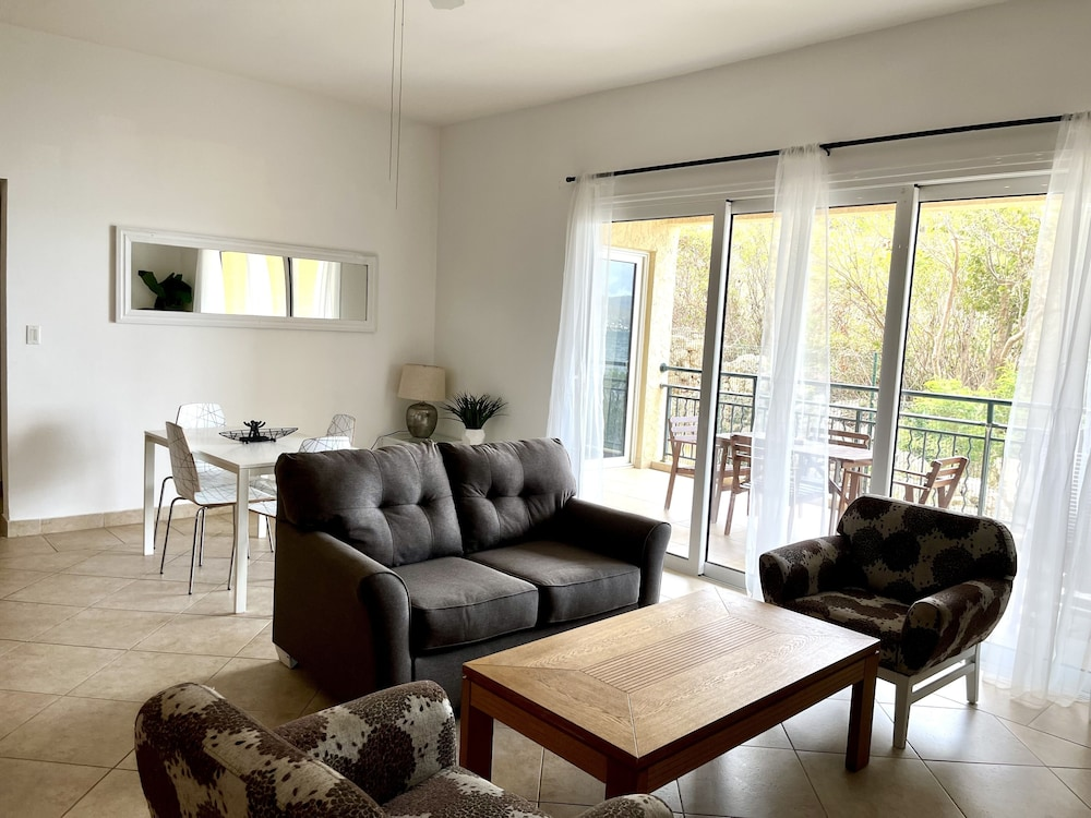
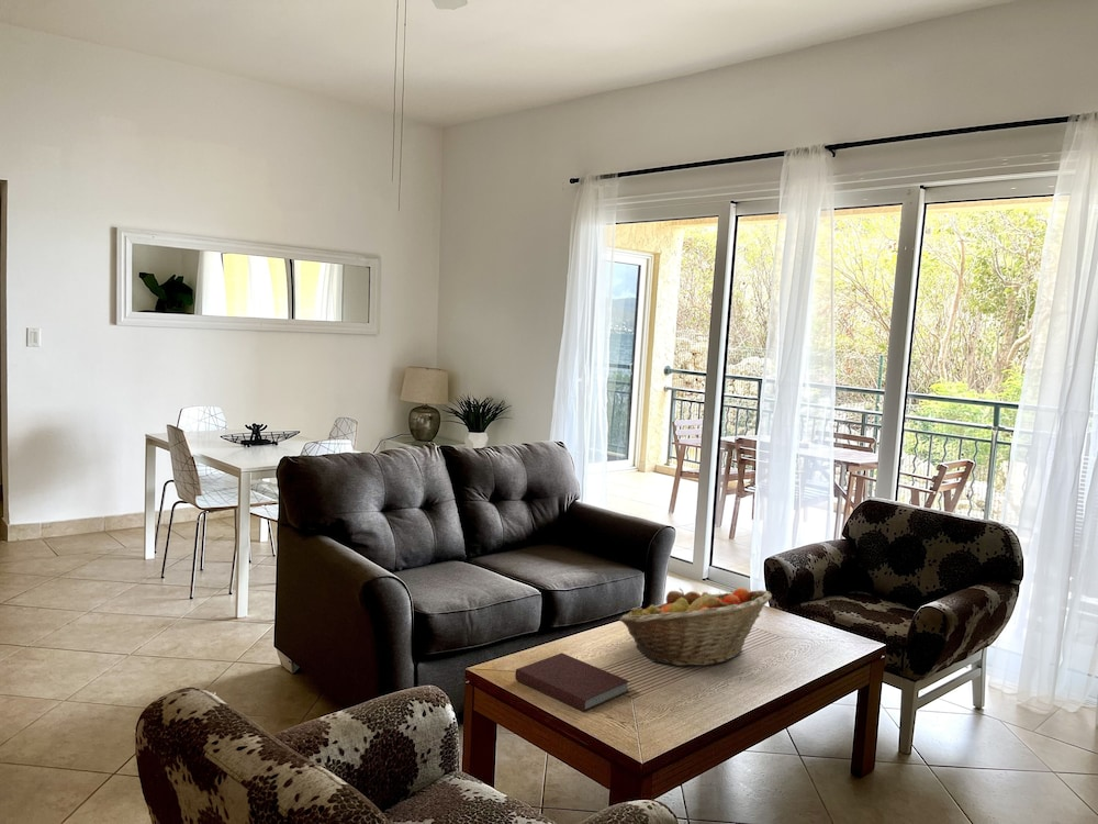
+ notebook [514,652,630,713]
+ fruit basket [618,587,773,667]
